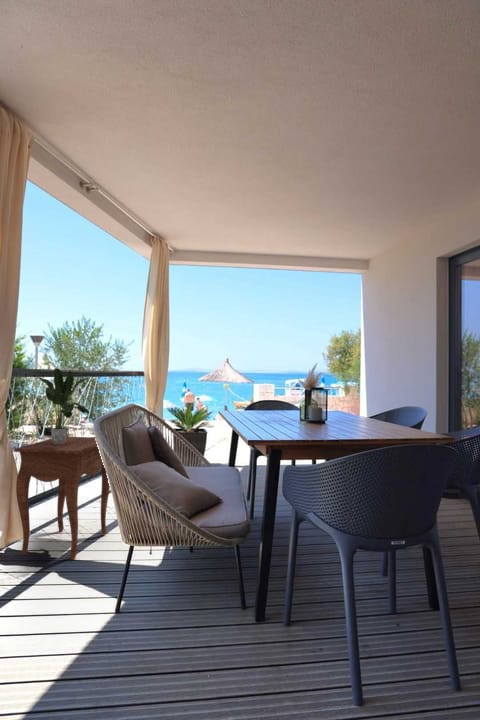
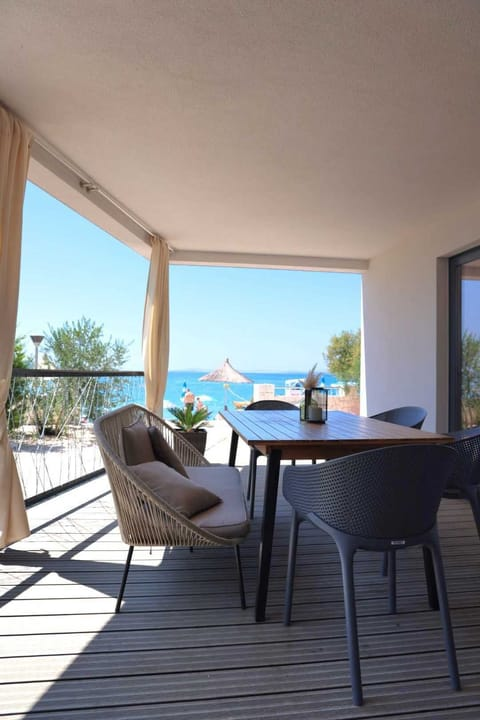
- side table [14,436,111,561]
- potted plant [37,367,90,445]
